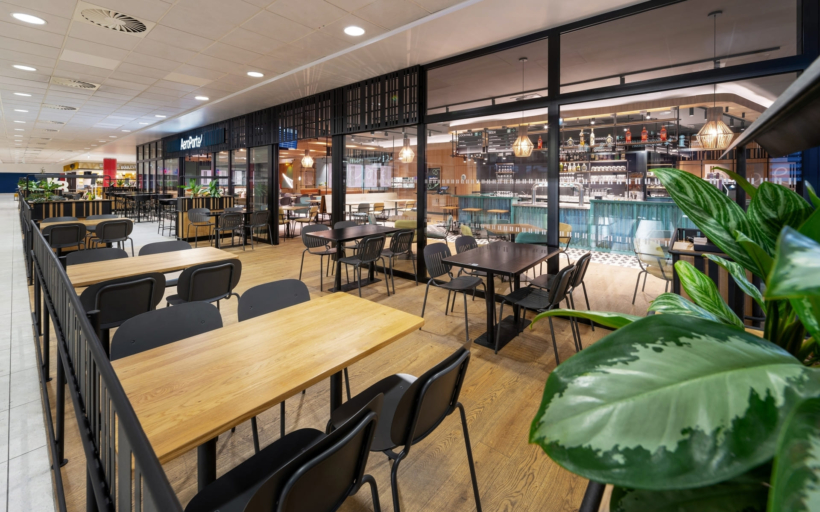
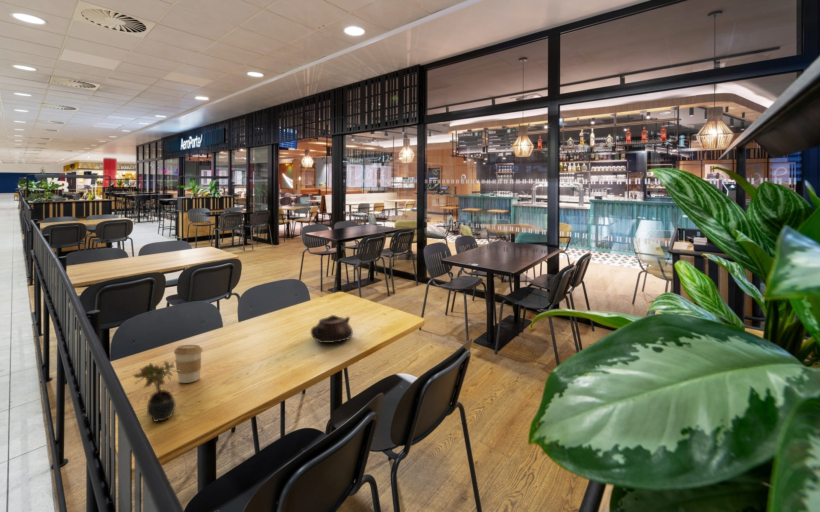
+ coffee cup [173,344,204,384]
+ succulent plant [133,360,180,423]
+ teapot [310,314,354,344]
